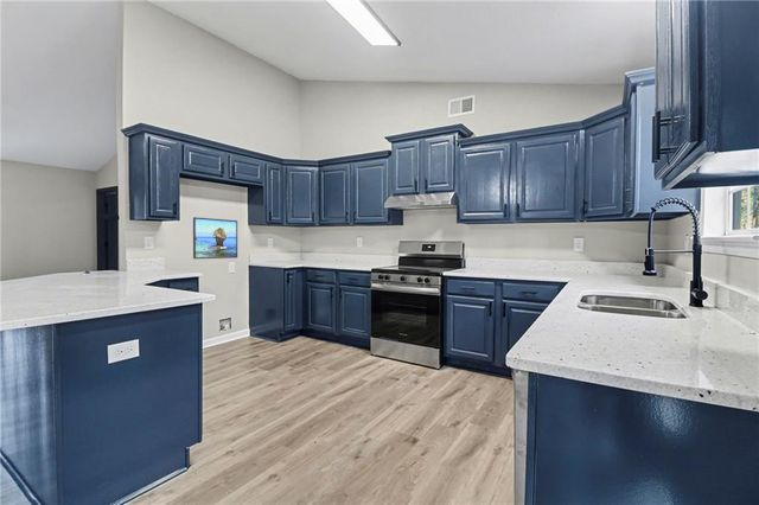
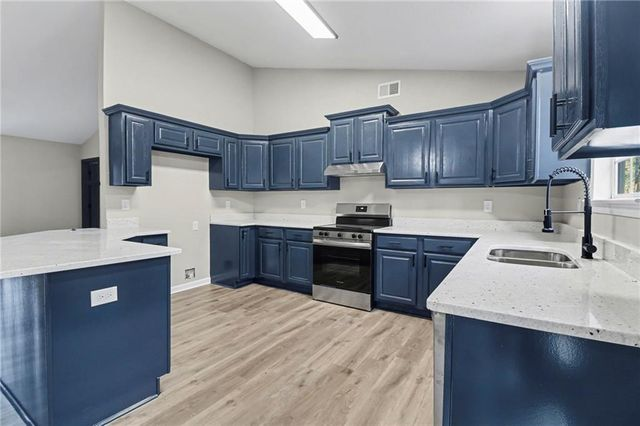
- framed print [192,216,238,260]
